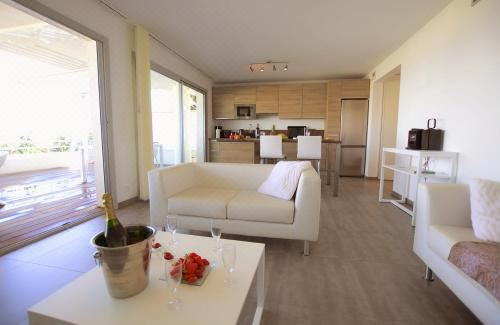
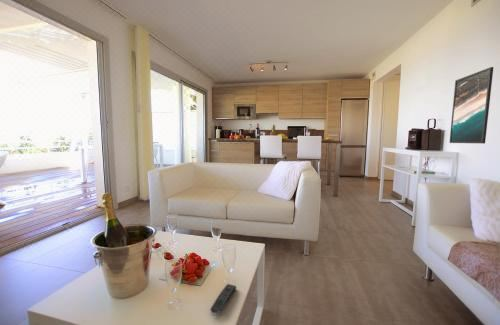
+ remote control [209,283,237,316]
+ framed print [449,66,494,145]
